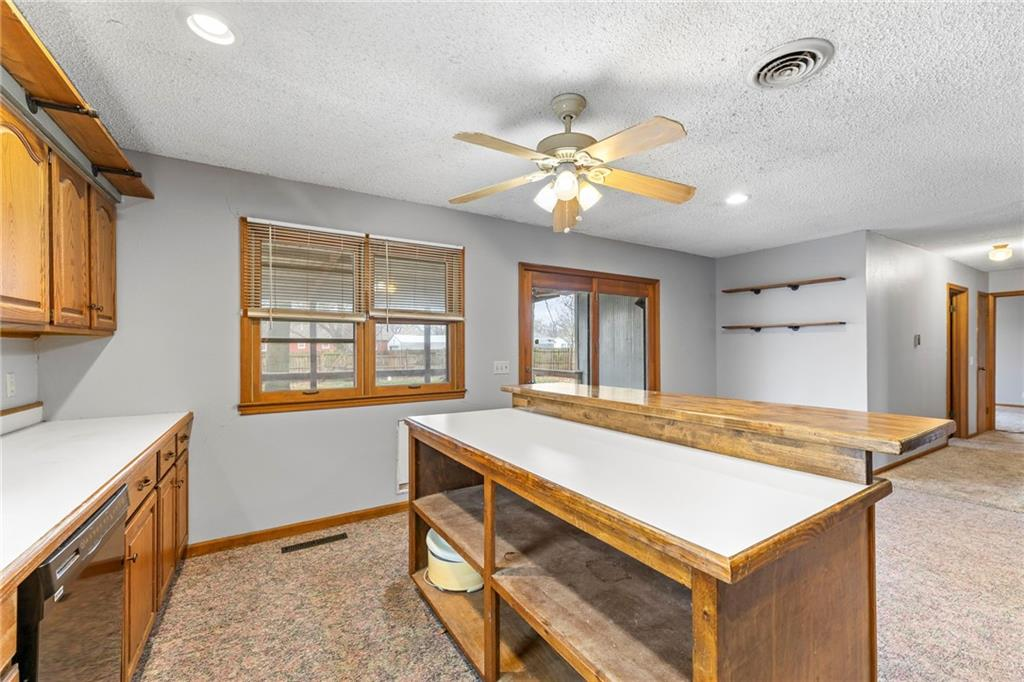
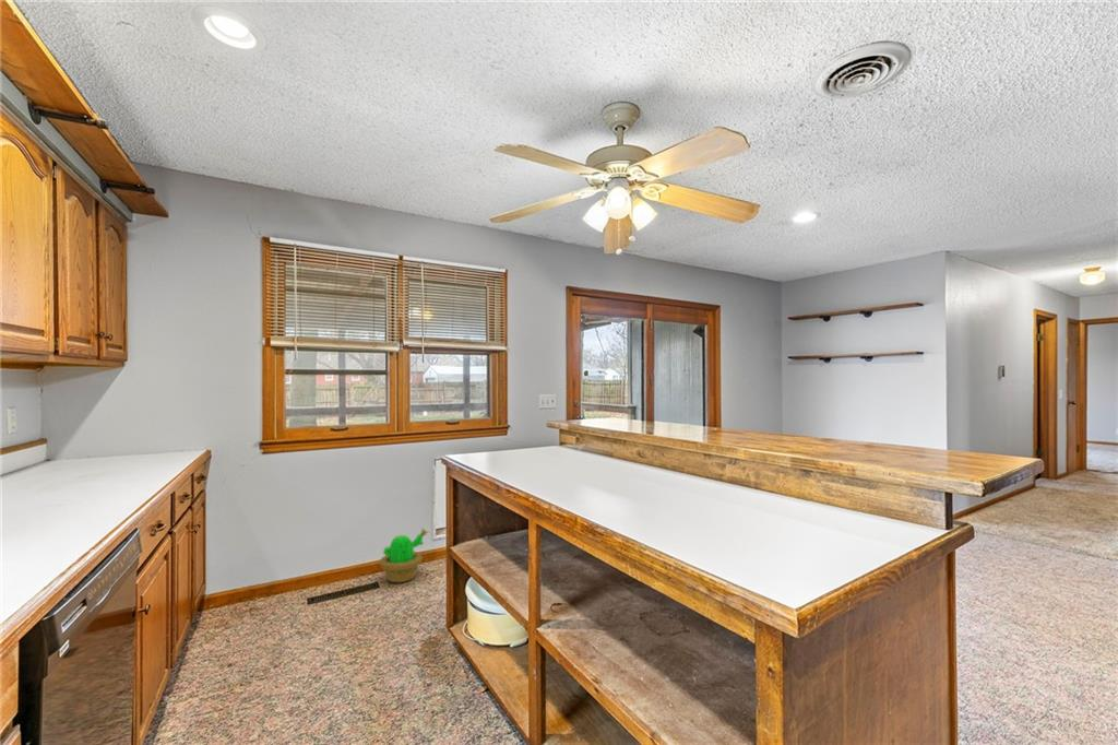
+ decorative plant [379,527,429,583]
